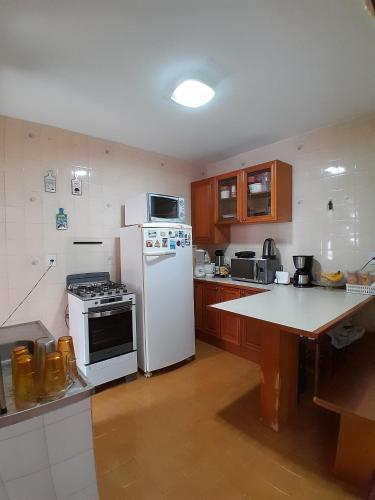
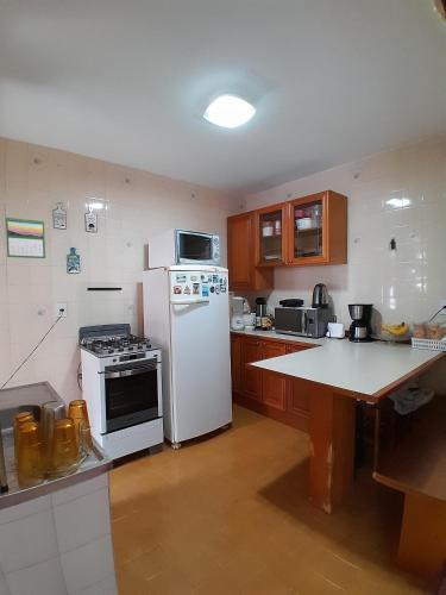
+ calendar [5,215,46,259]
